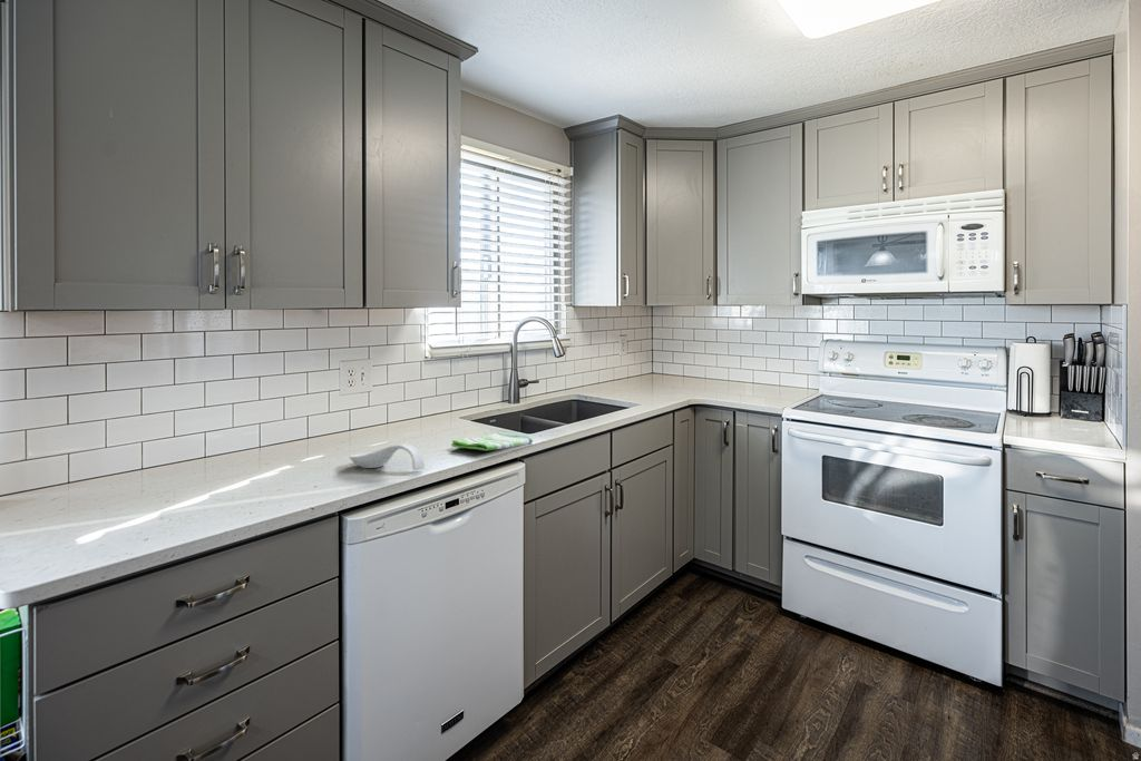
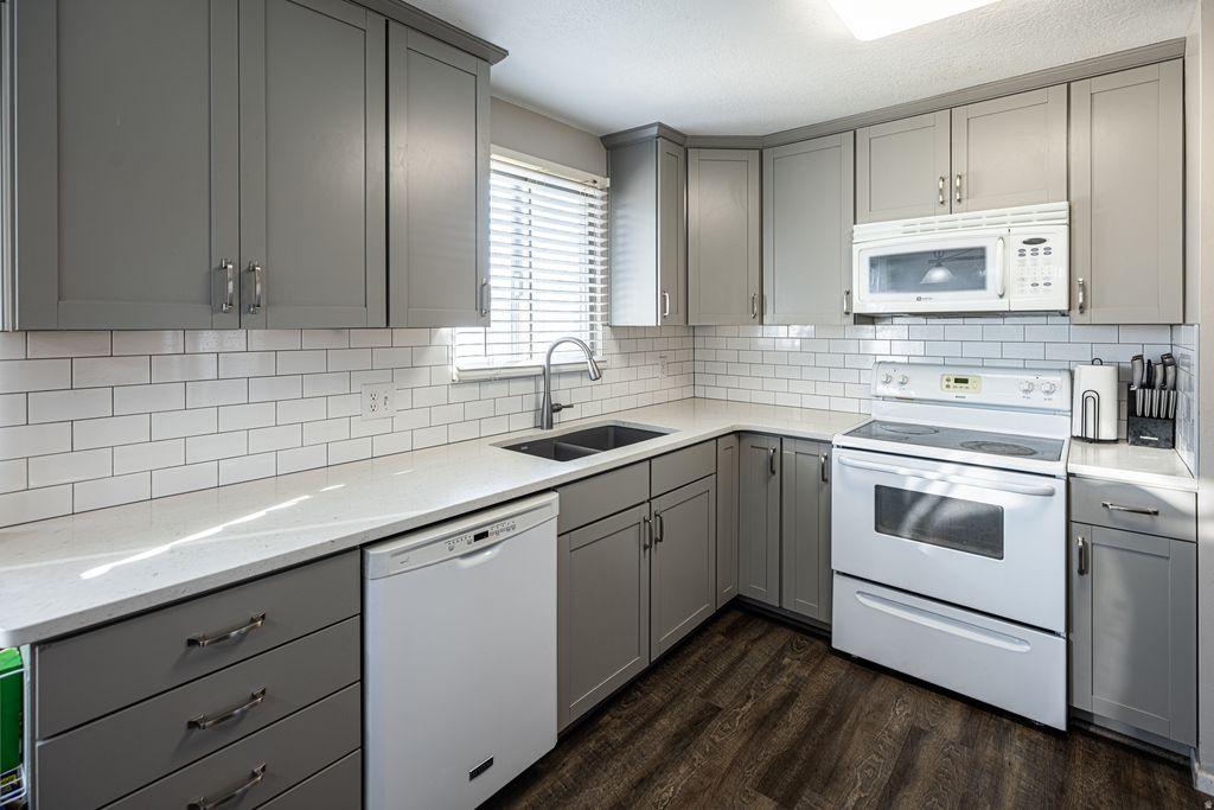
- dish towel [450,431,534,452]
- spoon rest [349,442,426,471]
